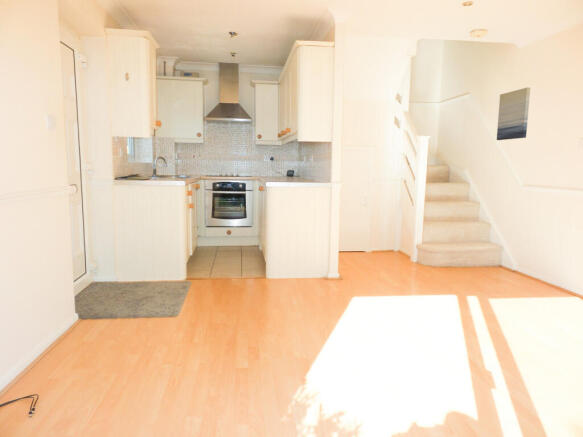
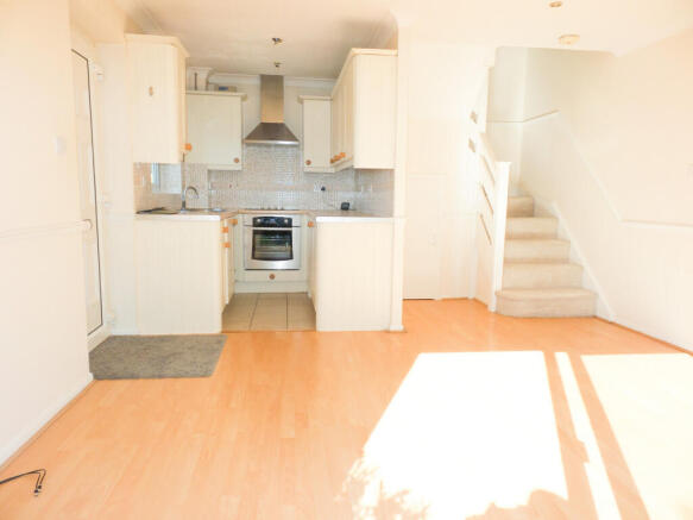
- wall art [496,86,531,141]
